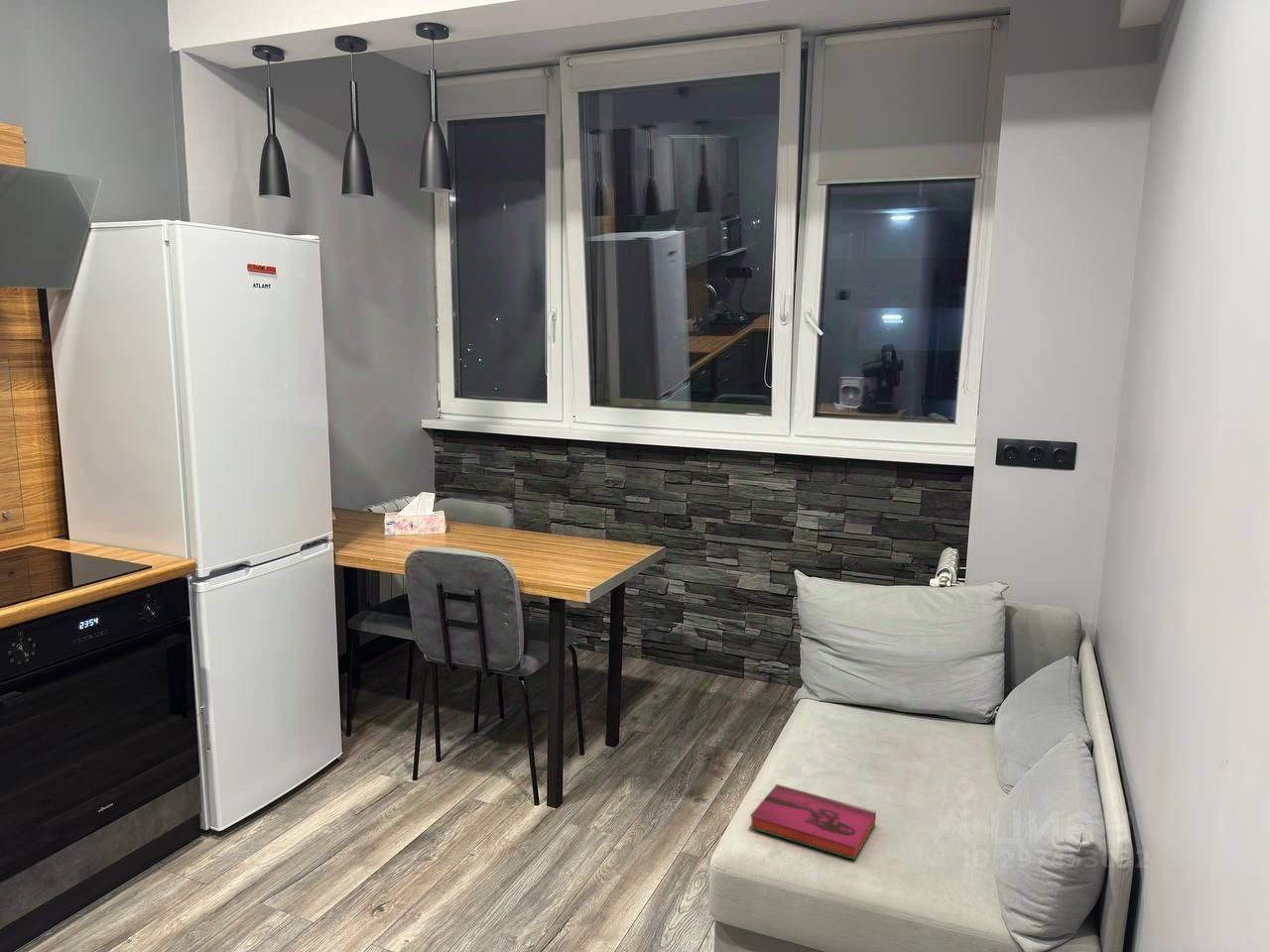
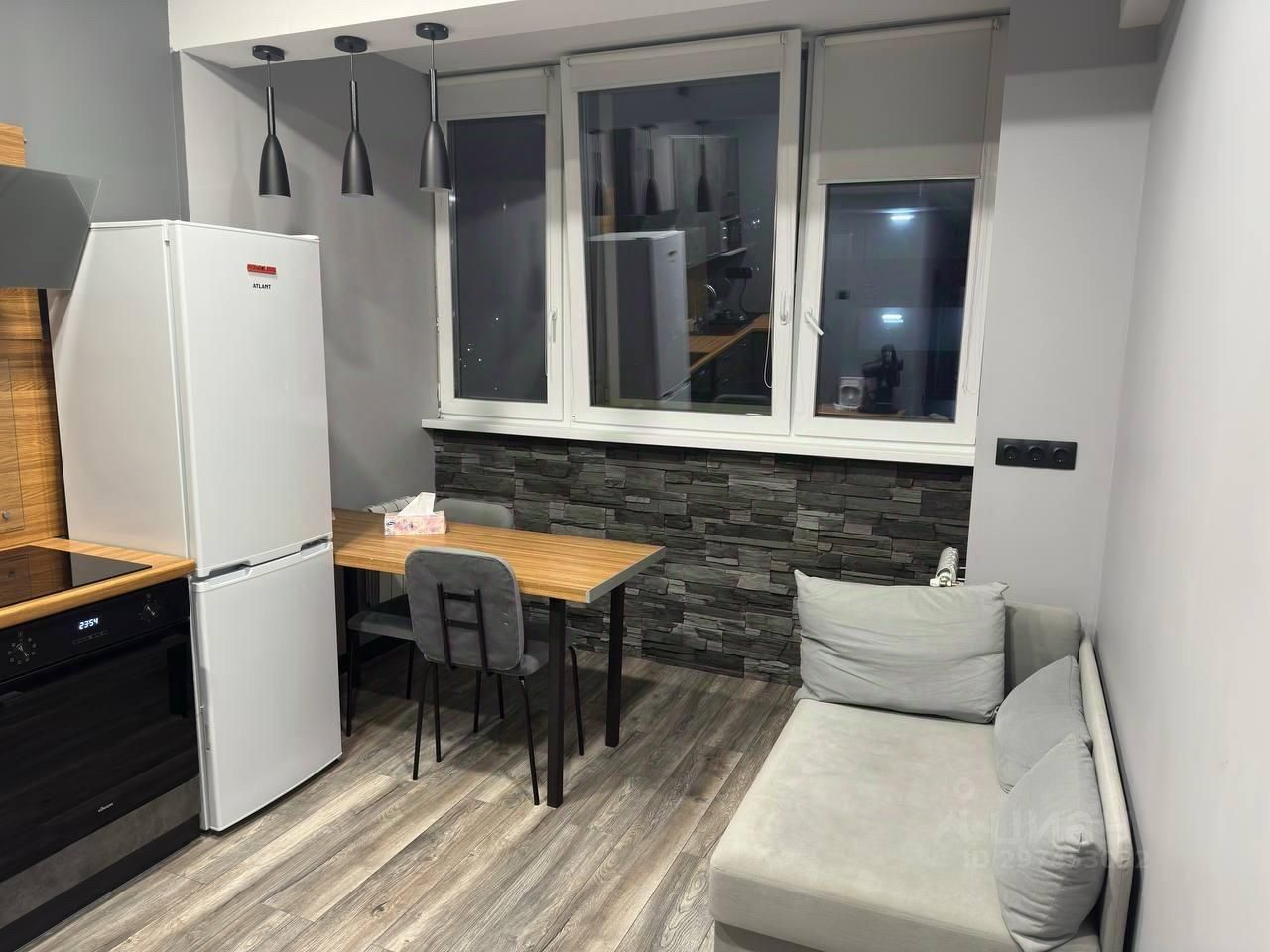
- hardback book [748,783,877,861]
